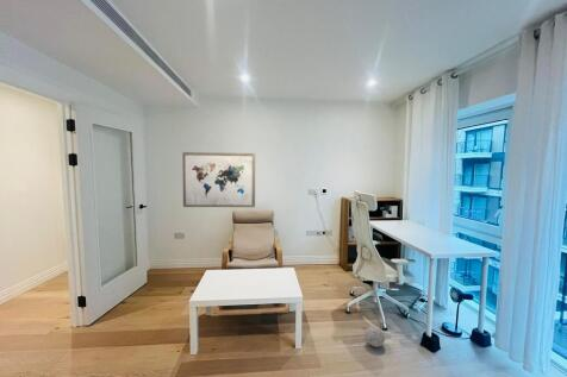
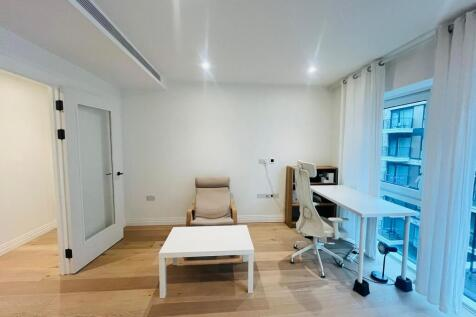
- decorative ball [364,325,386,348]
- wall art [181,151,256,208]
